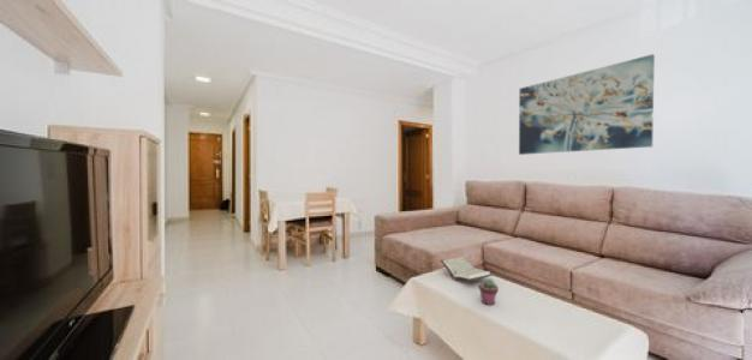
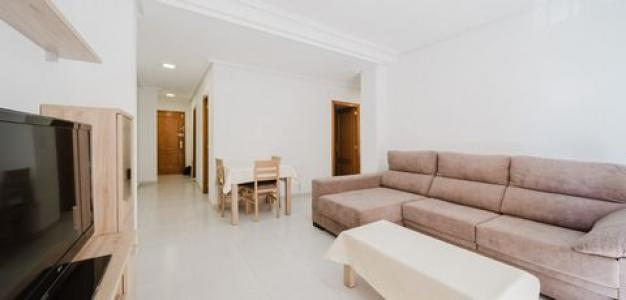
- potted succulent [478,277,500,306]
- wall art [518,53,656,156]
- book [440,256,494,282]
